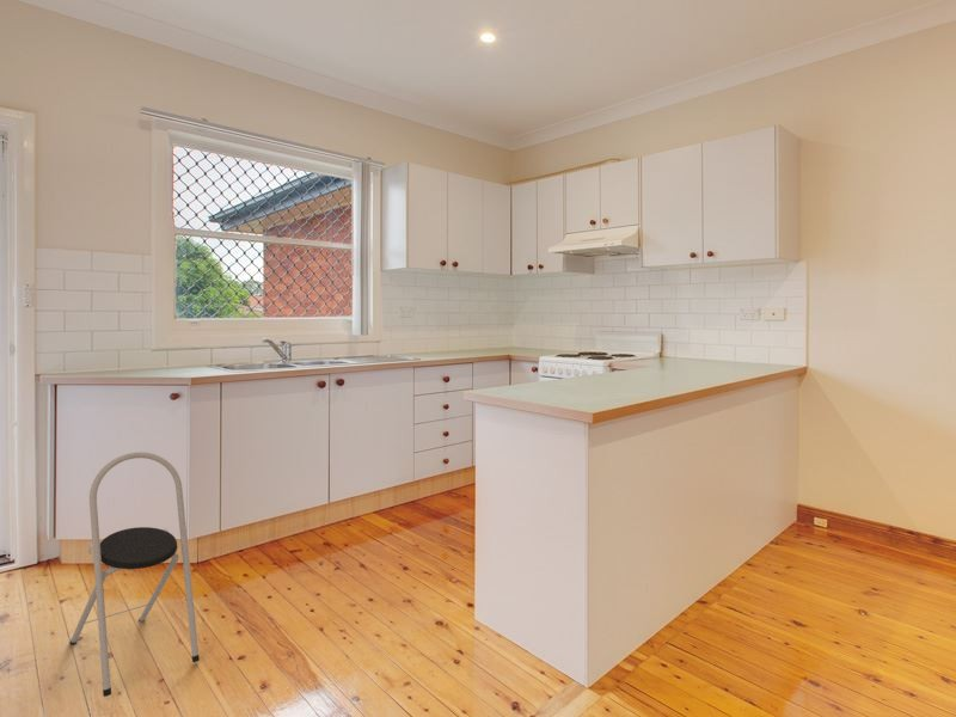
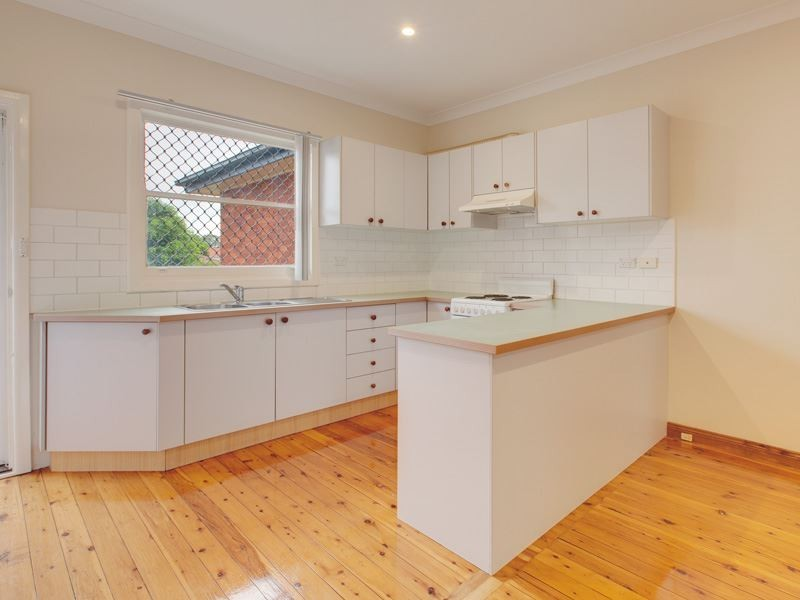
- step stool [68,451,201,698]
